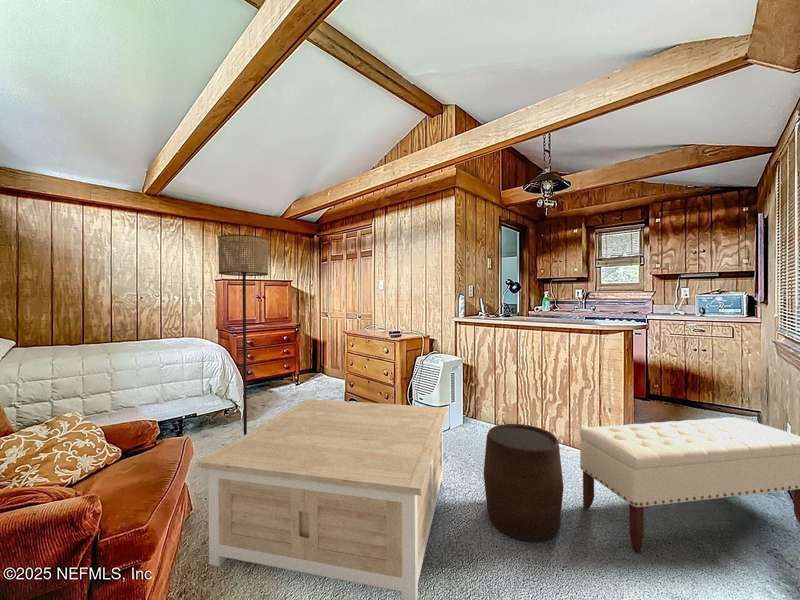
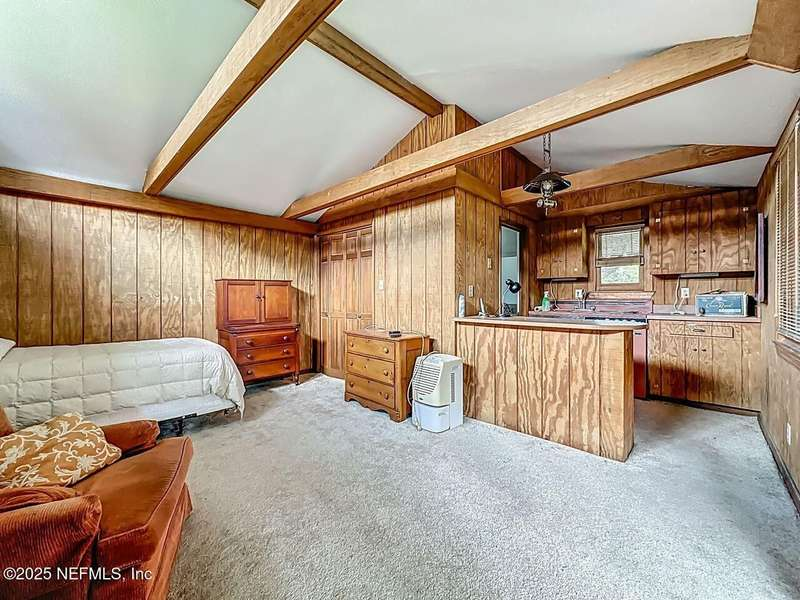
- stool [483,423,564,543]
- coffee table [197,398,449,600]
- floor lamp [217,233,269,436]
- bench [579,416,800,553]
